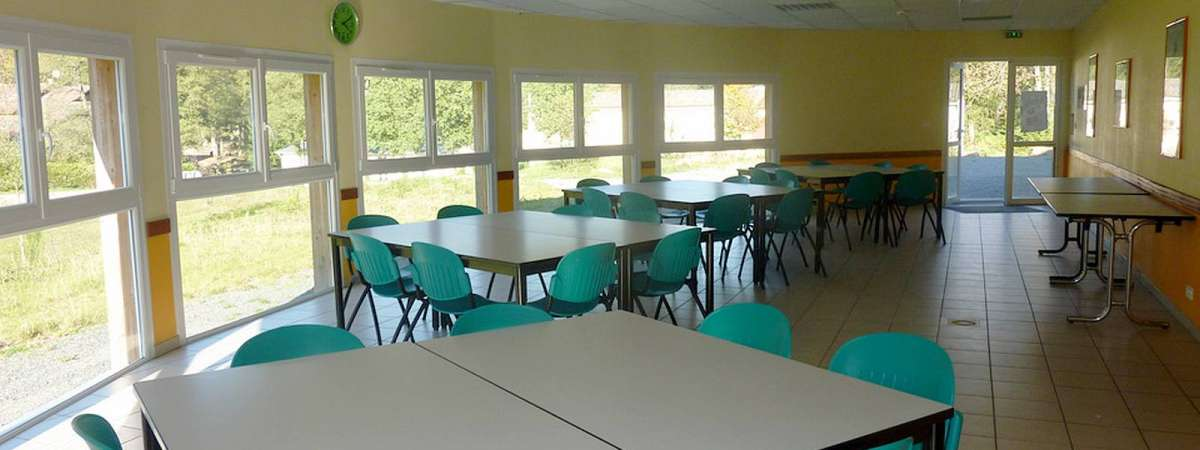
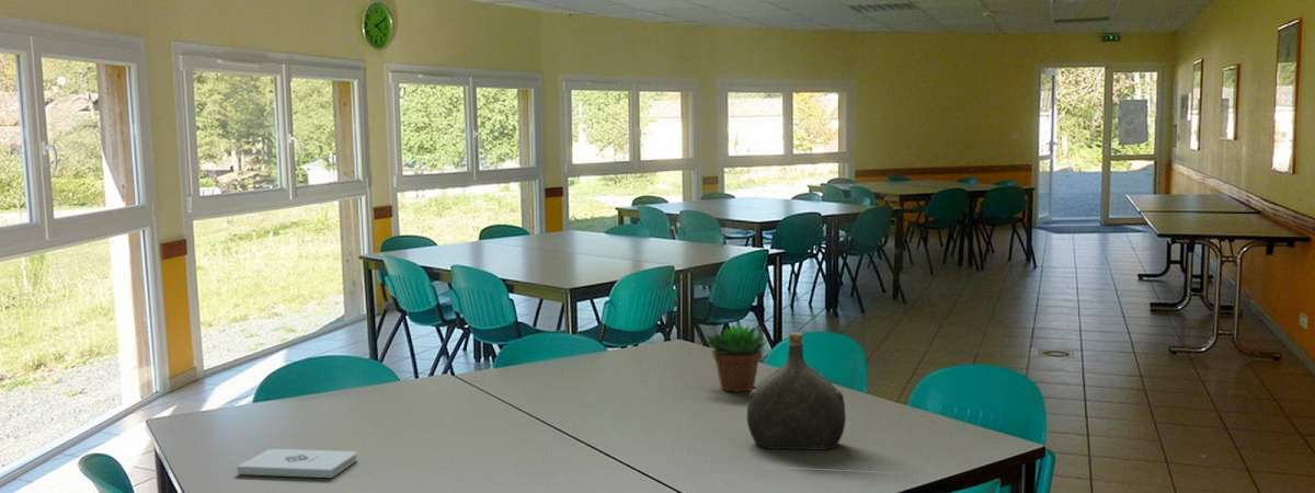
+ notepad [236,448,358,479]
+ water jug [746,331,847,451]
+ succulent plant [704,323,769,393]
